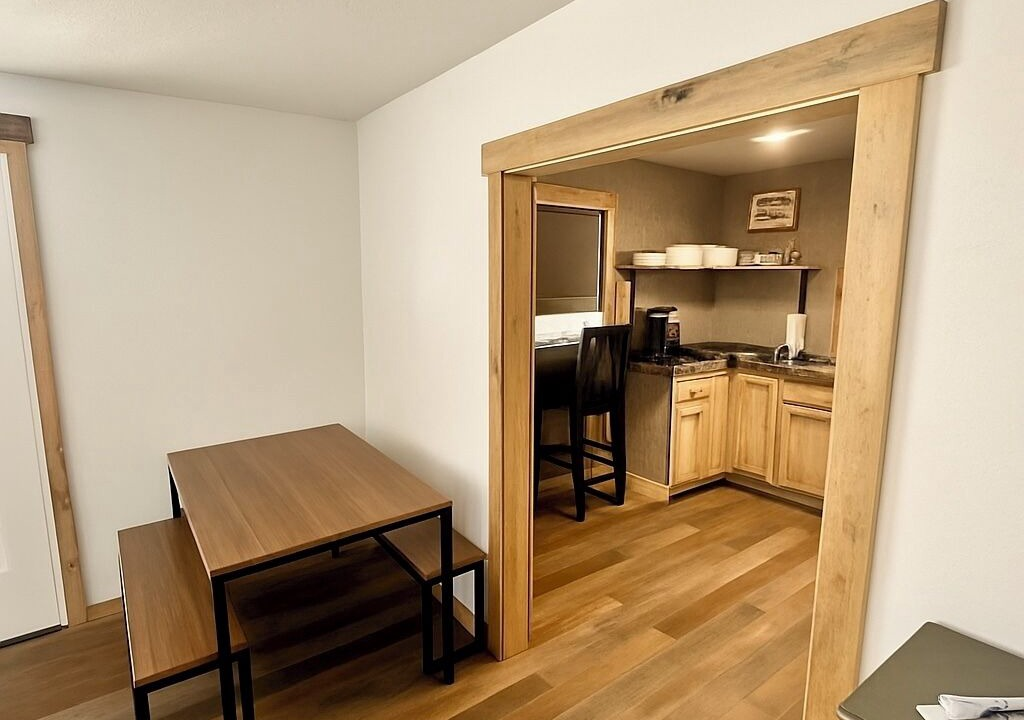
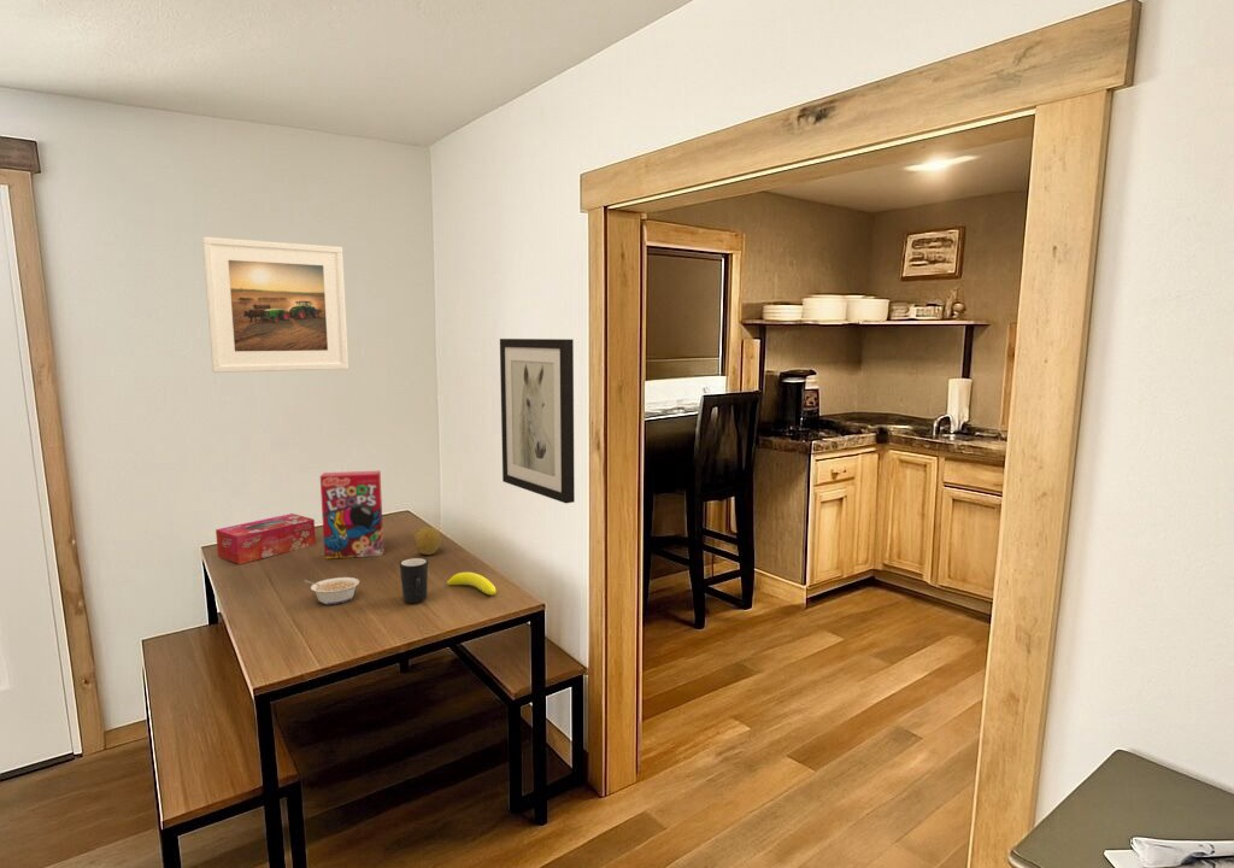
+ legume [304,576,360,605]
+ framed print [201,236,349,374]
+ fruit [413,526,442,556]
+ tissue box [215,512,317,565]
+ cereal box [319,470,384,559]
+ mug [399,557,429,604]
+ banana [446,571,498,597]
+ wall art [499,338,576,505]
